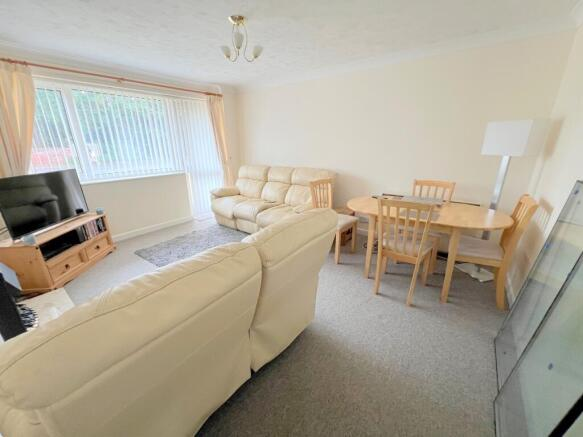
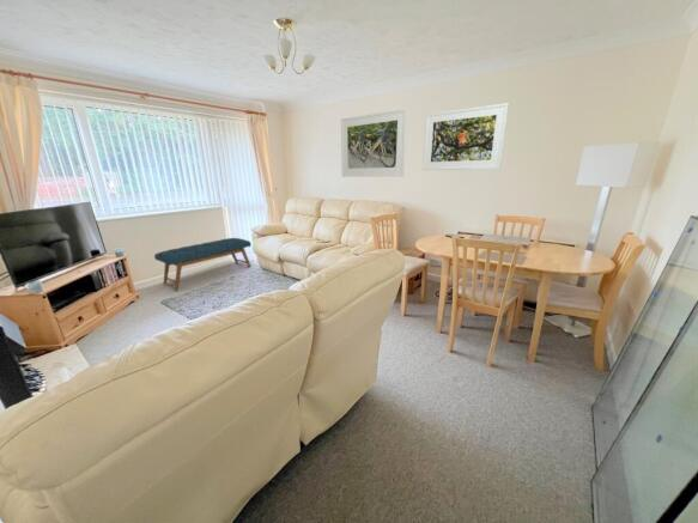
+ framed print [421,102,510,171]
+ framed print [340,108,408,178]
+ bench [153,237,253,291]
